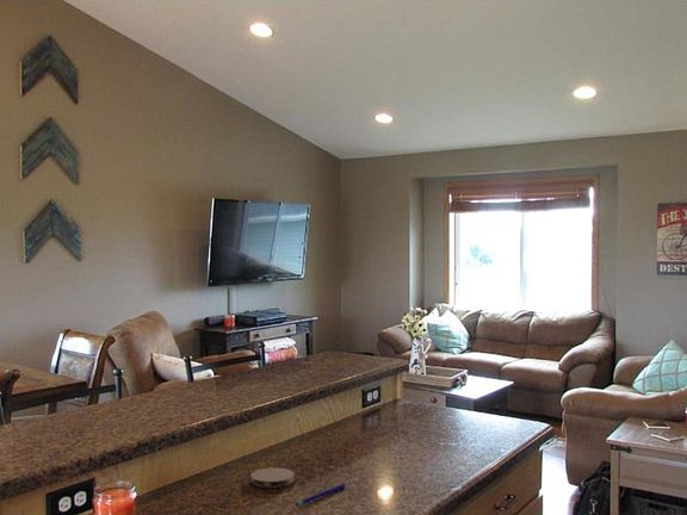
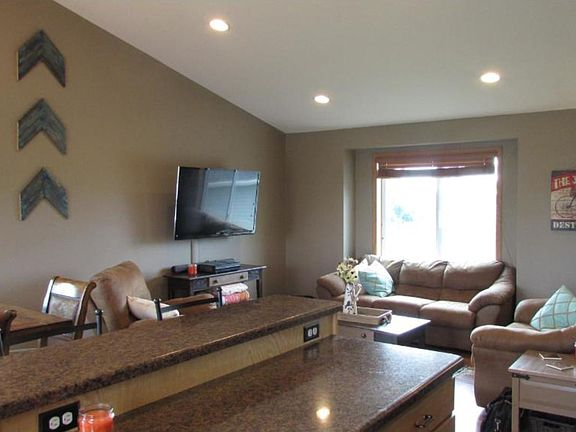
- coaster [249,466,295,489]
- pen [295,483,347,507]
